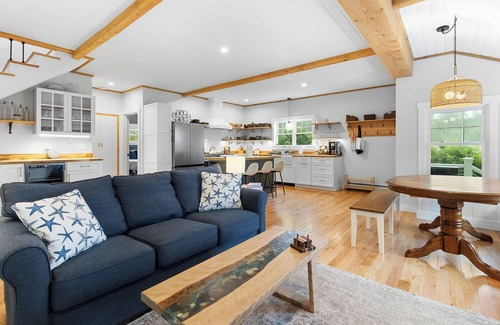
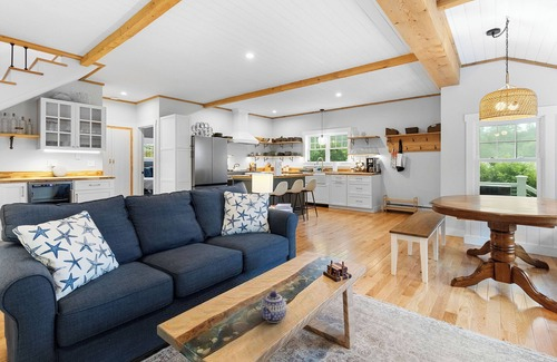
+ teapot [260,291,287,324]
